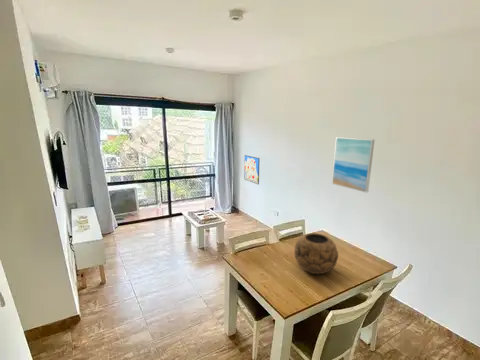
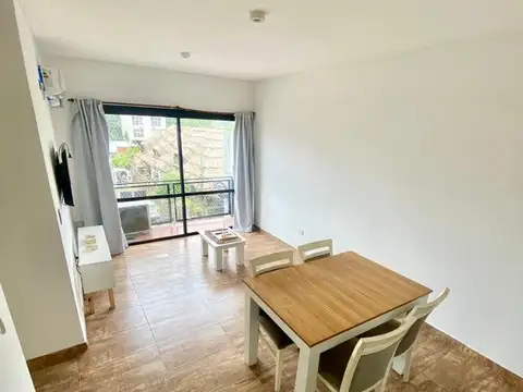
- wall art [243,154,261,185]
- wall art [331,136,376,194]
- decorative bowl [293,232,339,275]
